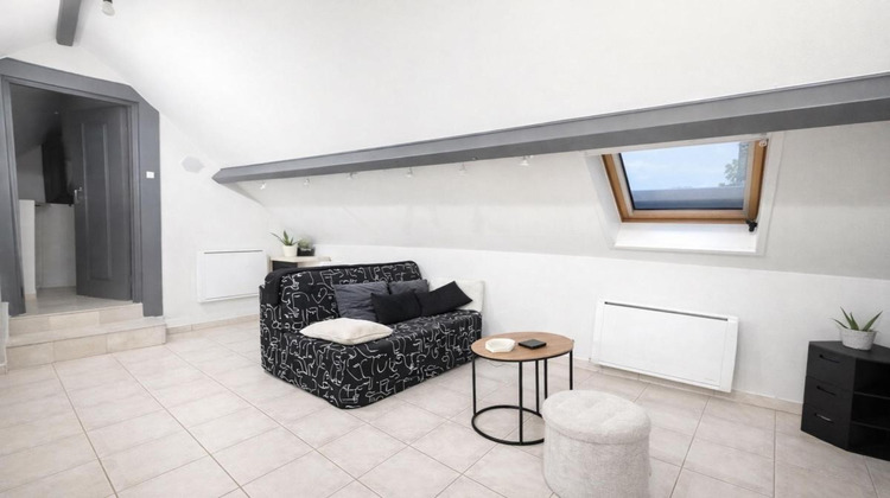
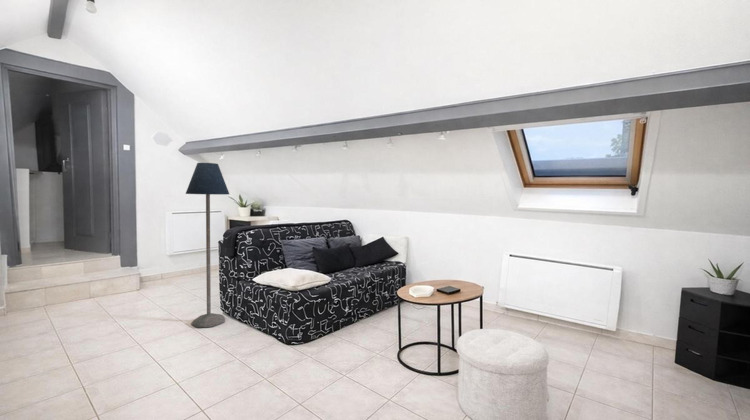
+ floor lamp [185,162,230,329]
